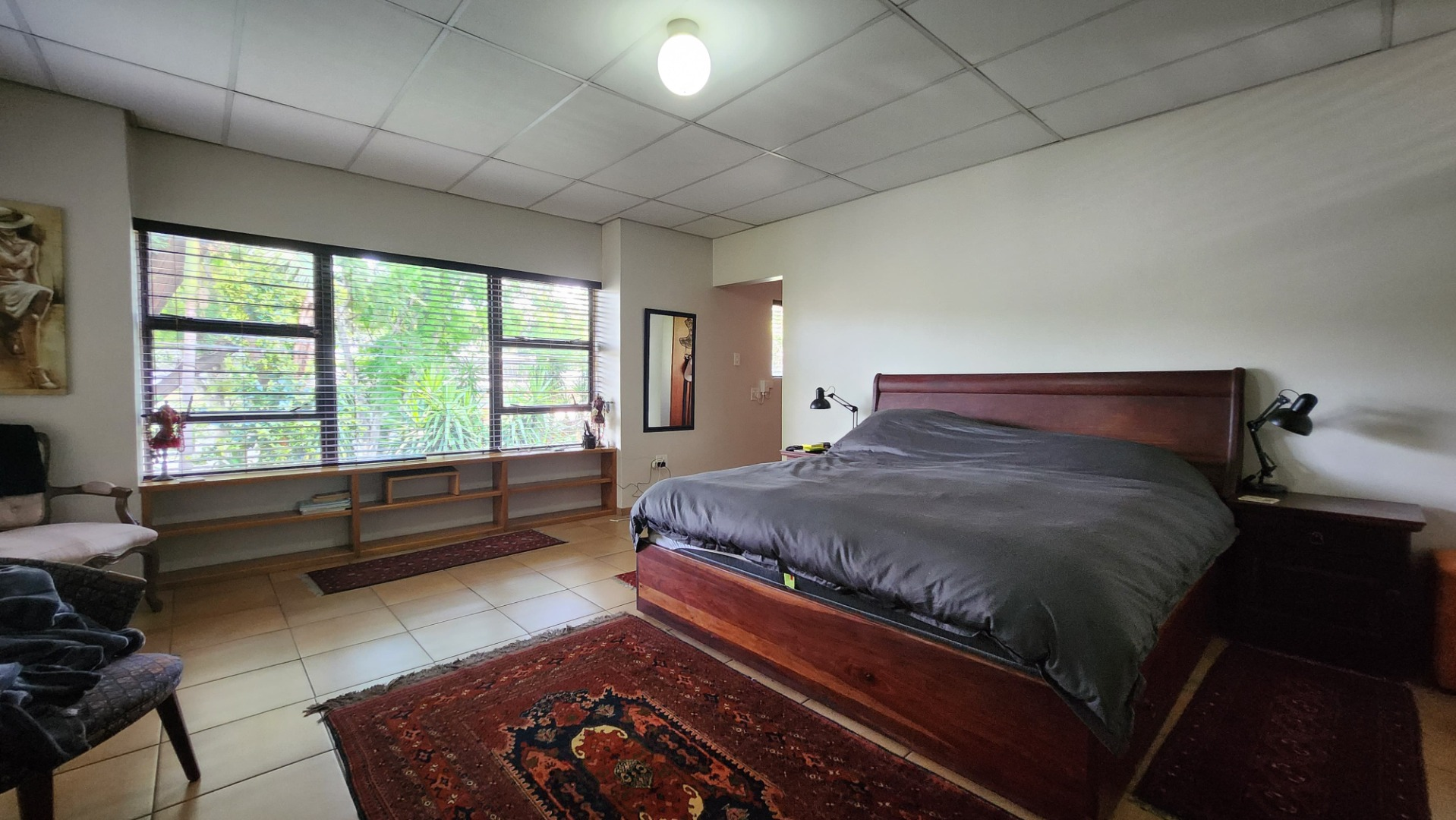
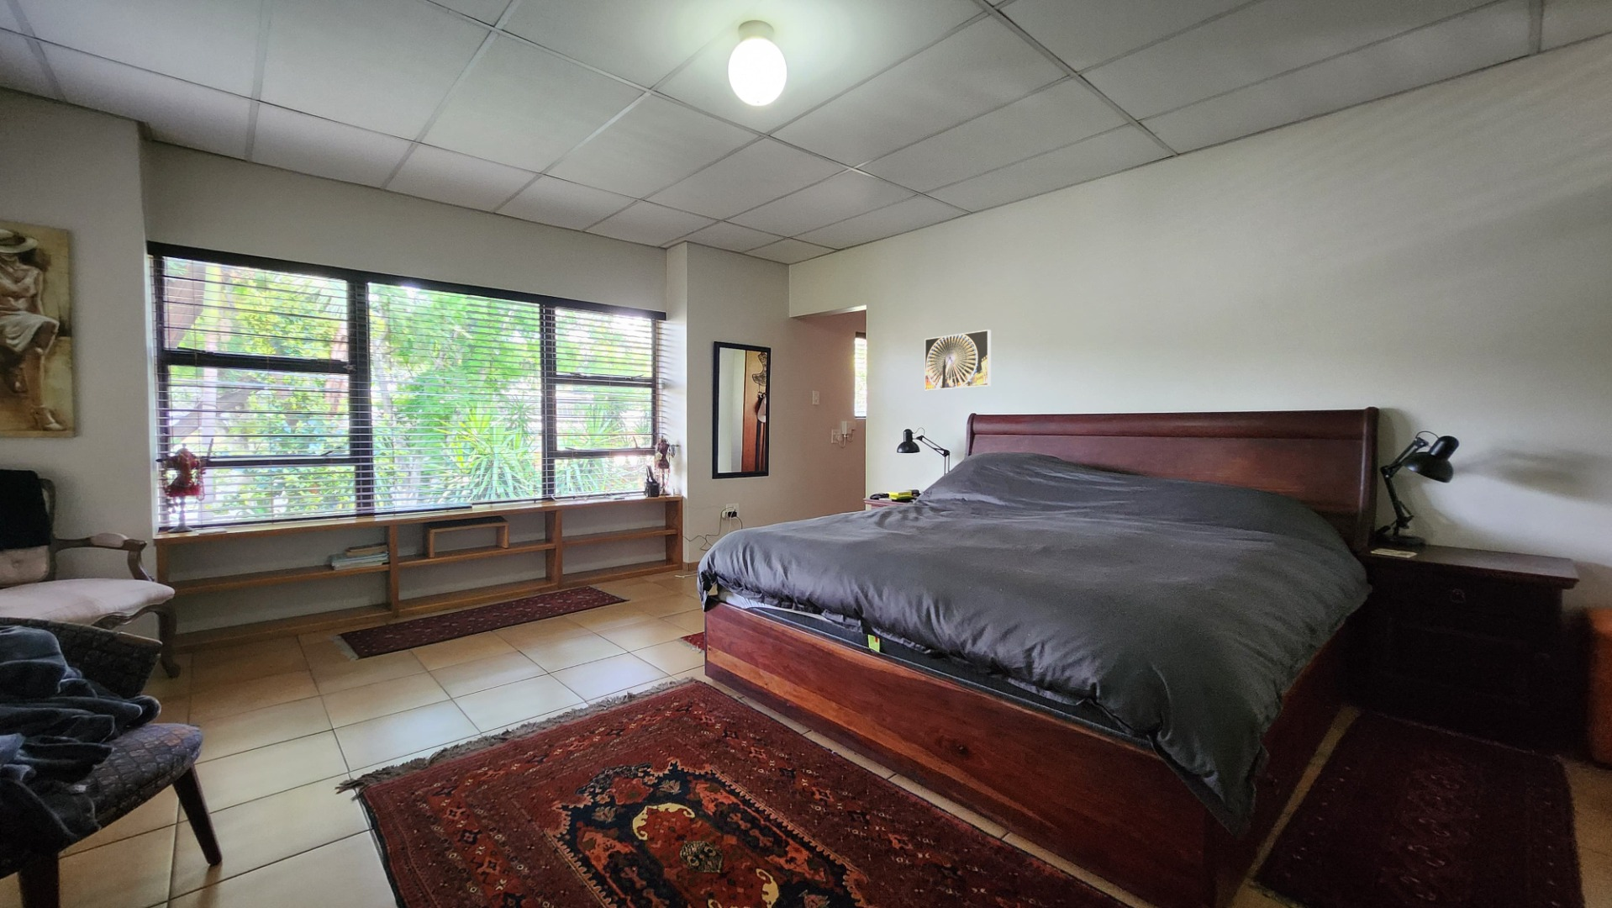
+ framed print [923,329,992,392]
